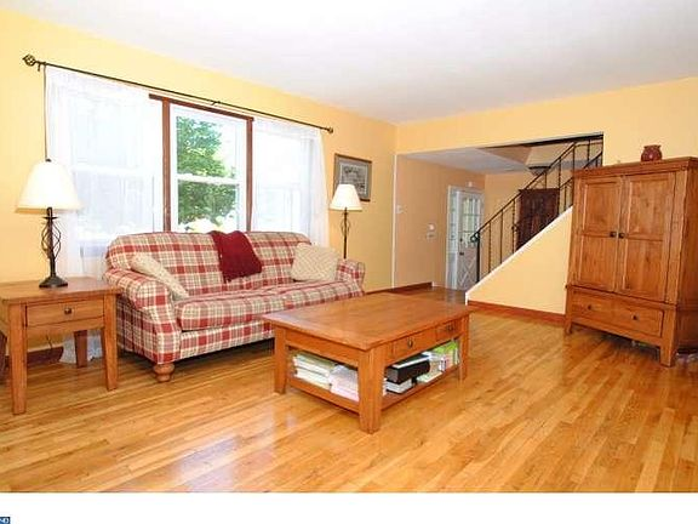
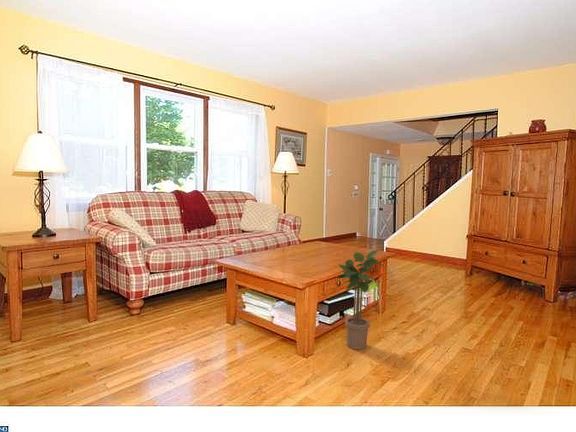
+ potted plant [336,249,384,351]
